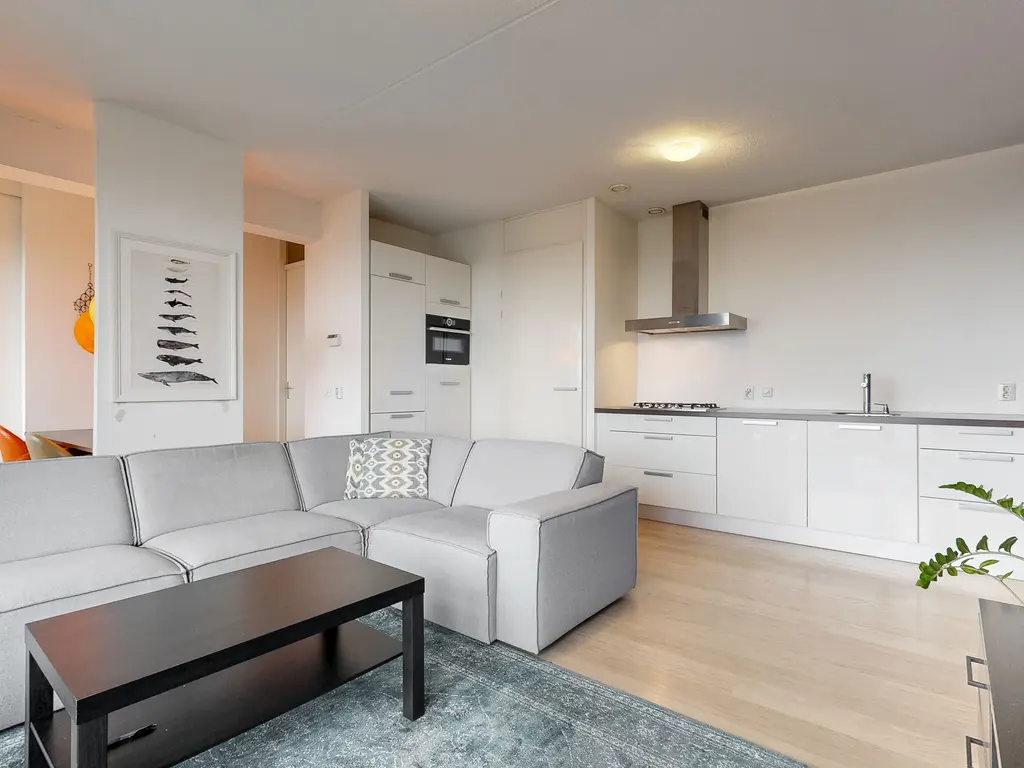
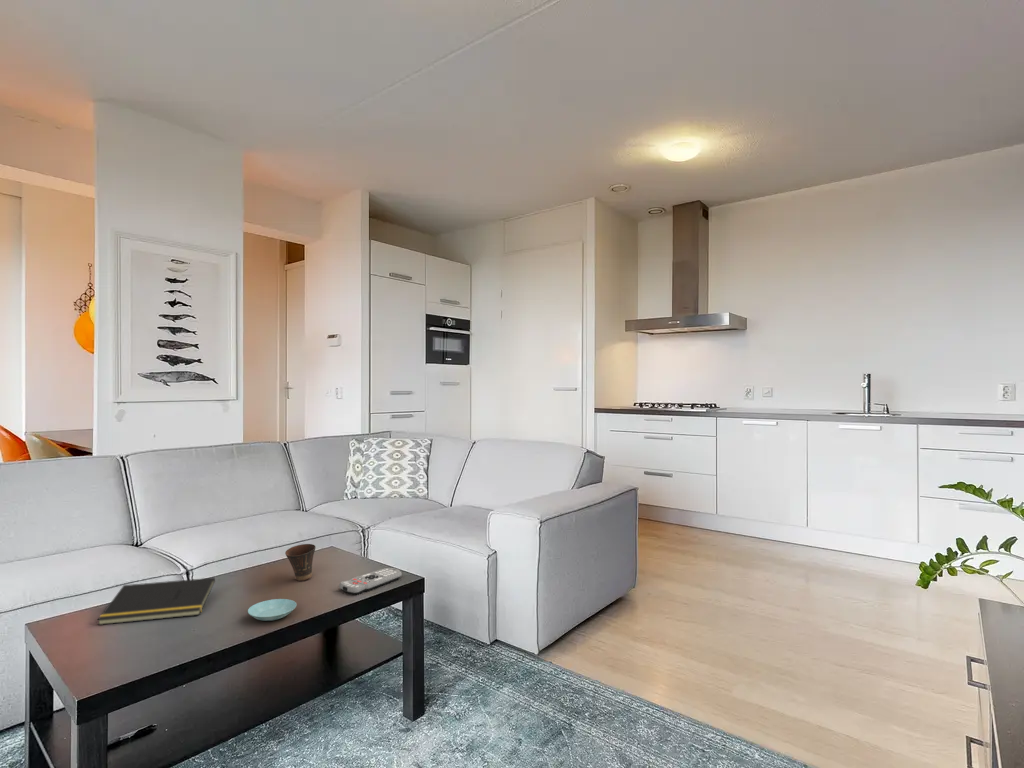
+ saucer [247,598,298,622]
+ remote control [338,567,403,595]
+ cup [284,543,317,582]
+ notepad [96,577,216,626]
